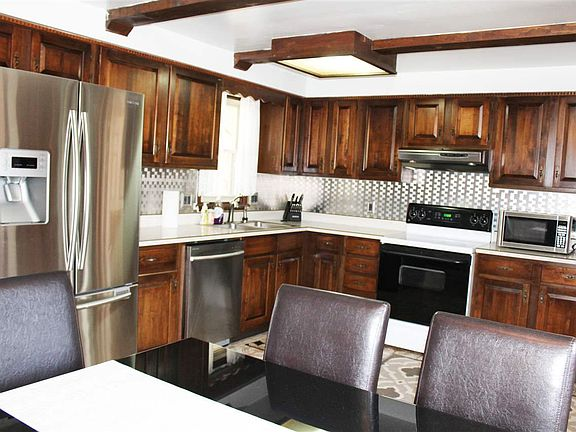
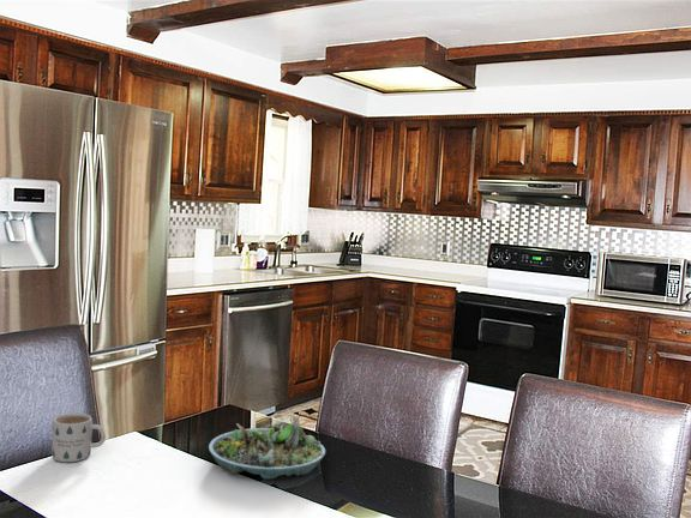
+ succulent planter [208,414,326,481]
+ mug [50,412,107,463]
